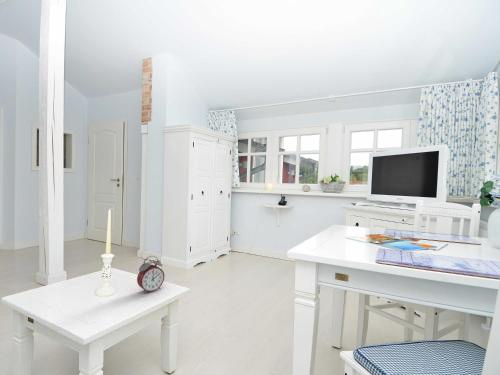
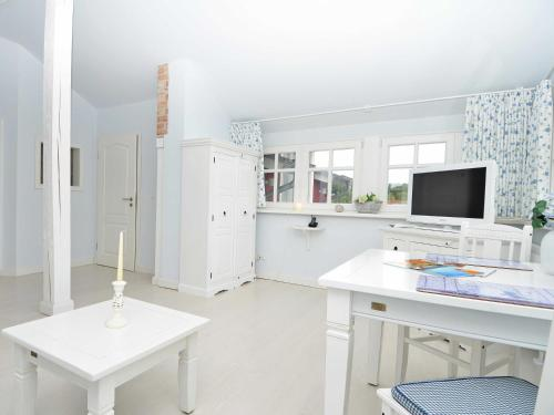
- alarm clock [136,255,166,294]
